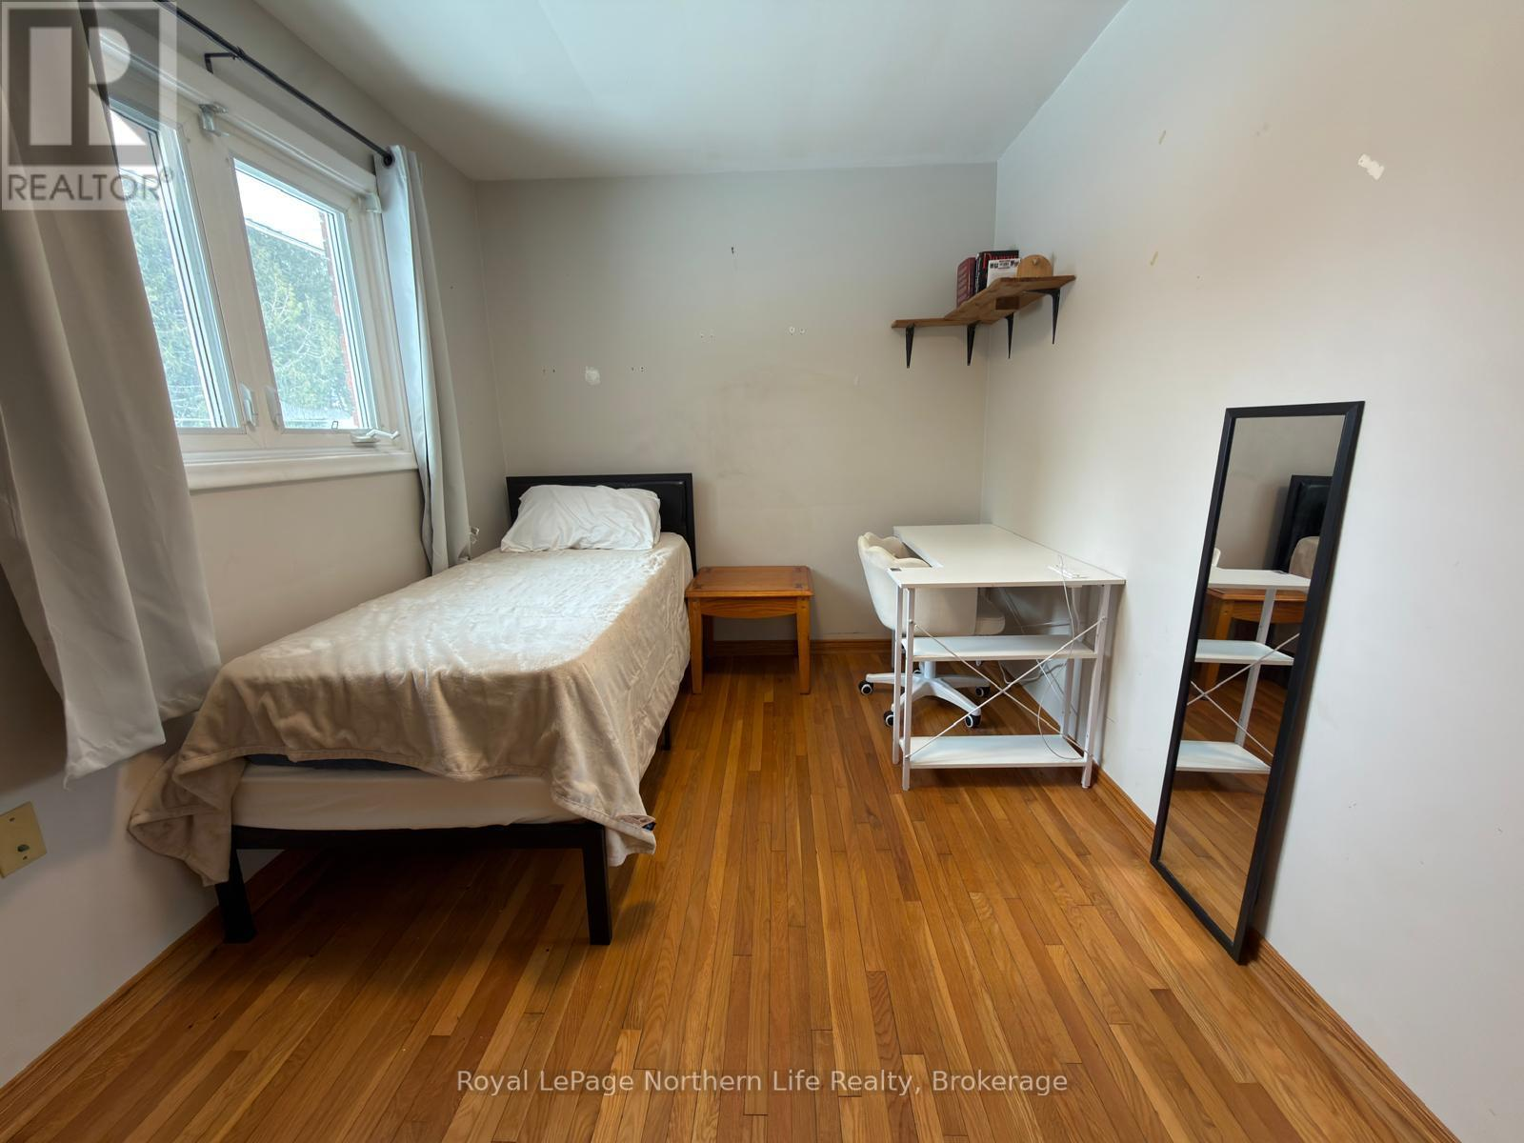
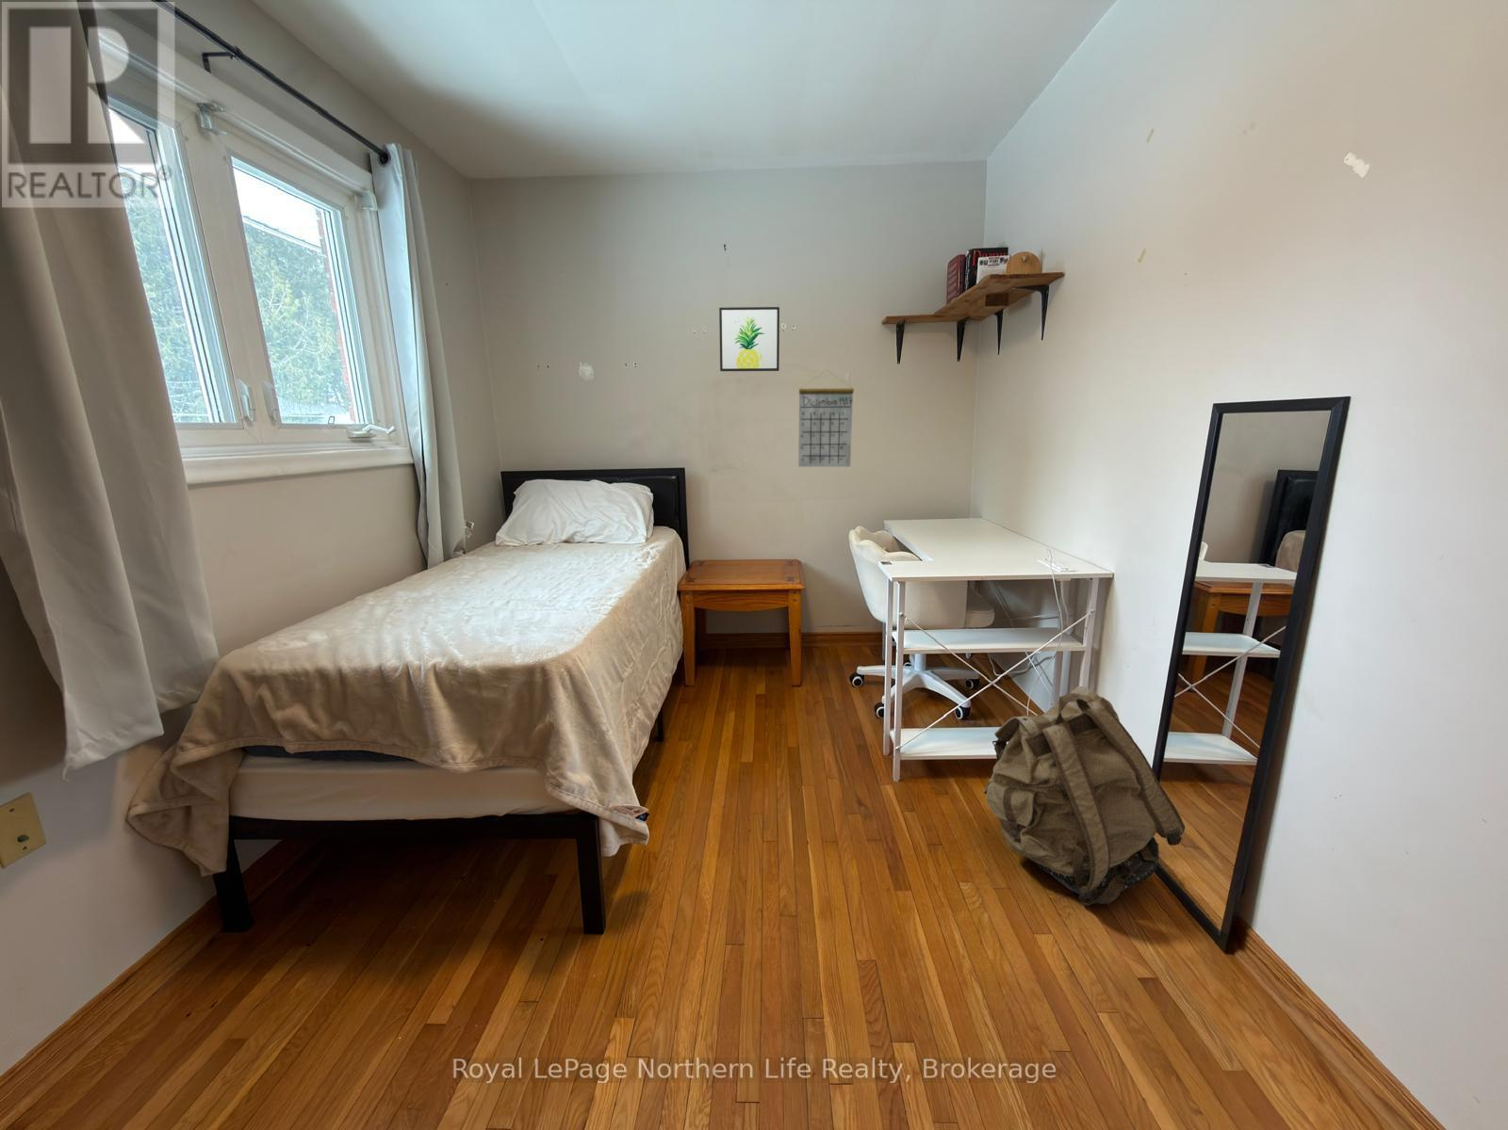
+ calendar [798,369,855,468]
+ backpack [982,686,1186,906]
+ wall art [718,306,780,372]
